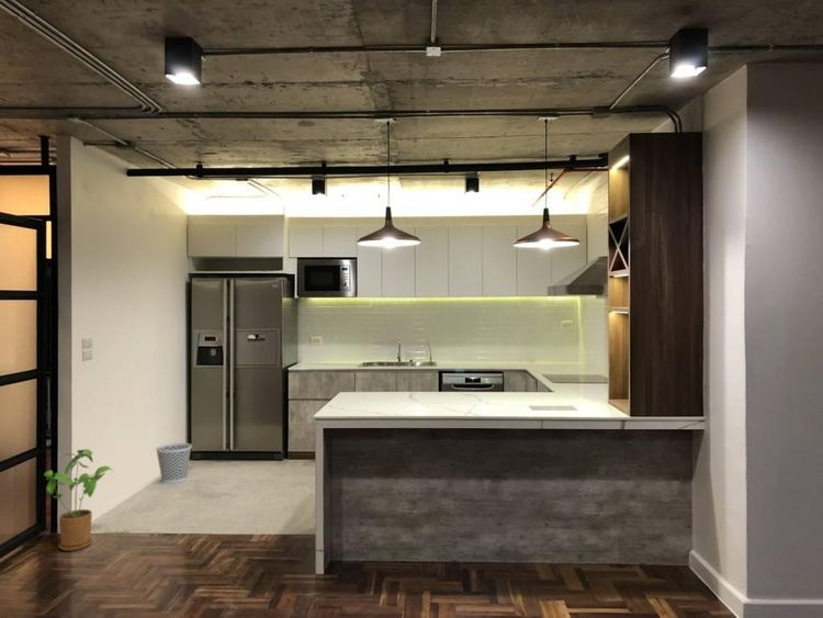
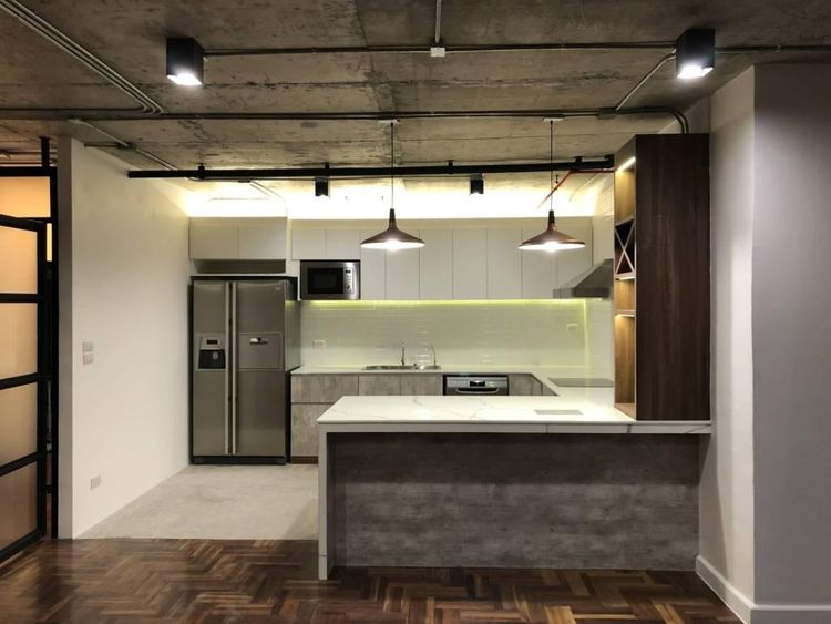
- wastebasket [155,442,193,484]
- house plant [43,448,115,552]
